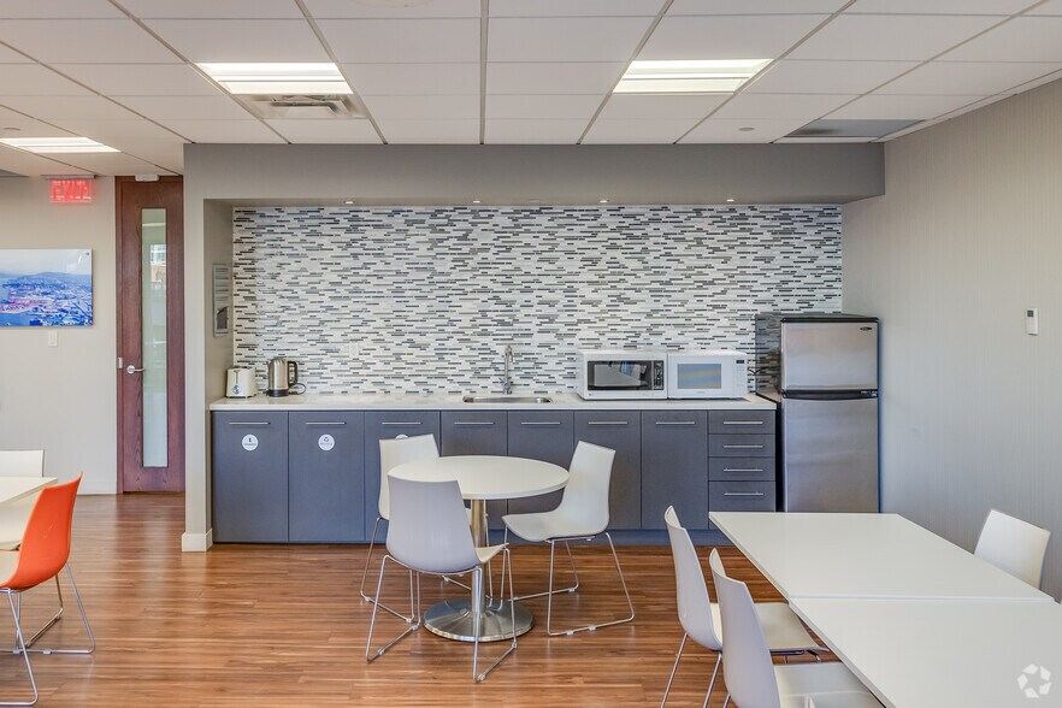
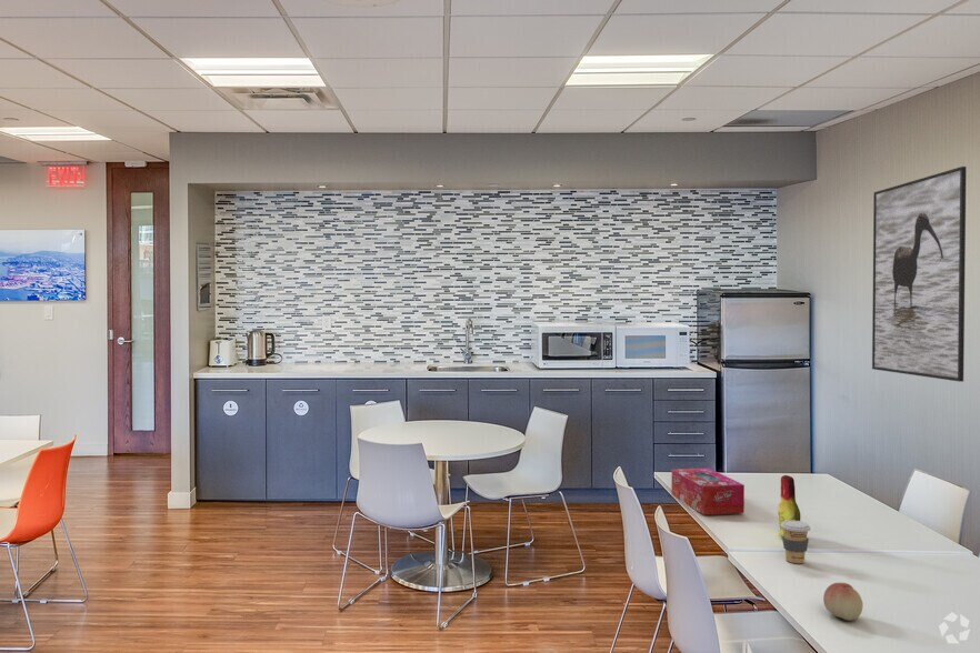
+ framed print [871,165,968,383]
+ bottle [777,474,801,538]
+ fruit [822,582,864,622]
+ coffee cup [780,521,811,564]
+ tissue box [670,468,746,515]
